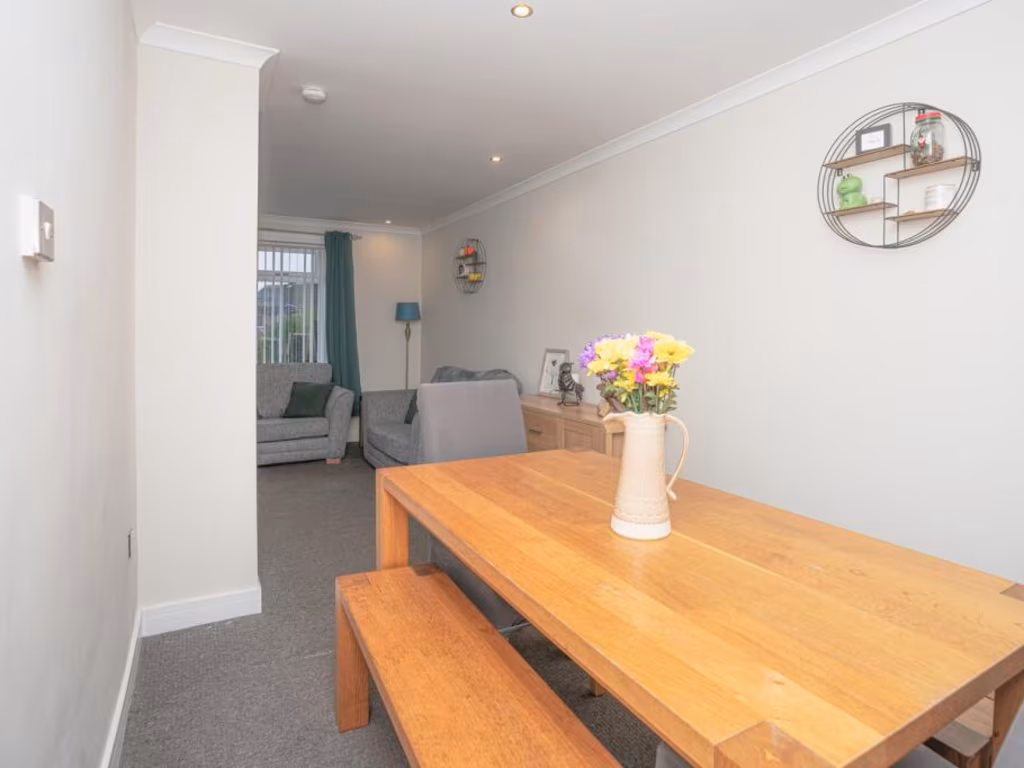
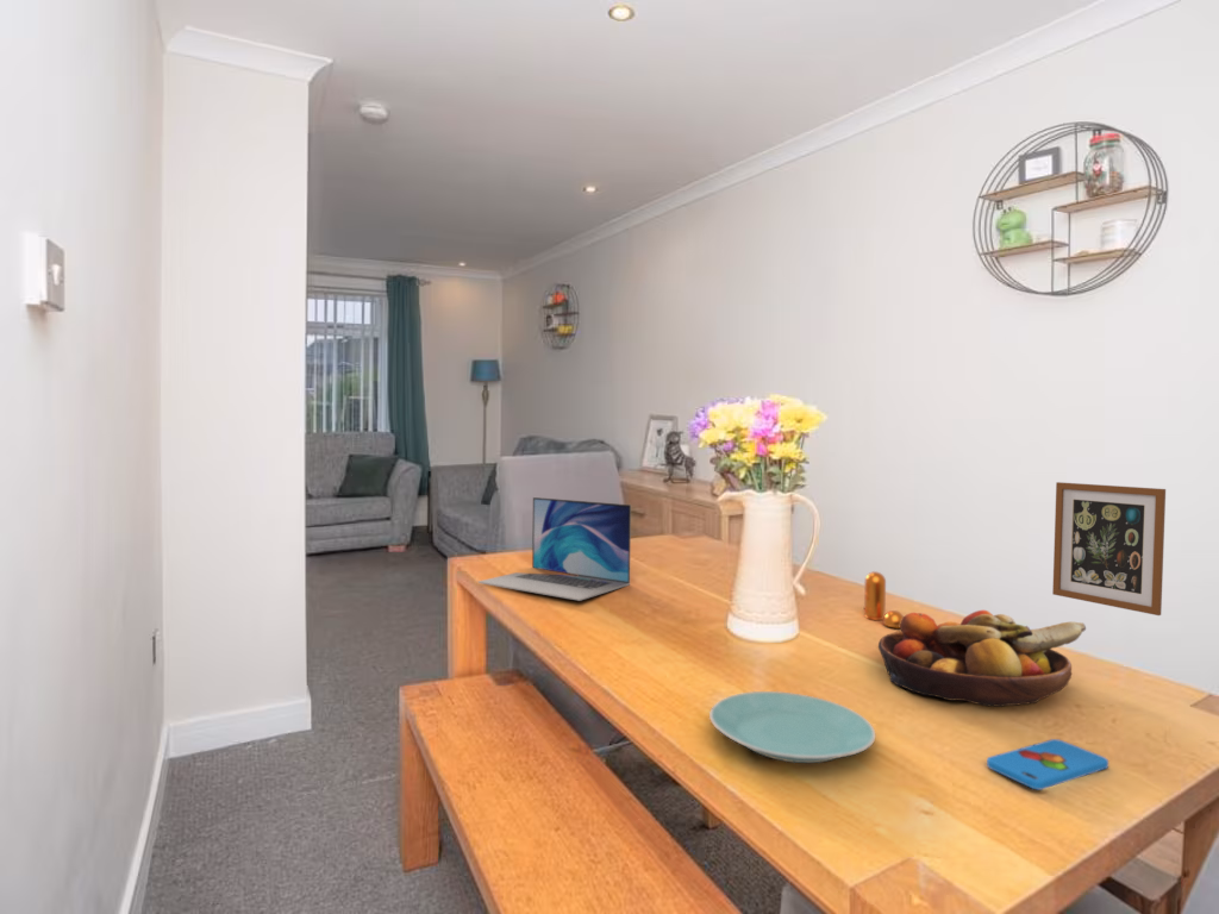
+ plate [708,690,876,764]
+ laptop [477,496,632,602]
+ smartphone [986,738,1109,791]
+ wall art [1051,481,1167,616]
+ fruit bowl [877,609,1087,708]
+ pepper shaker [862,570,905,628]
